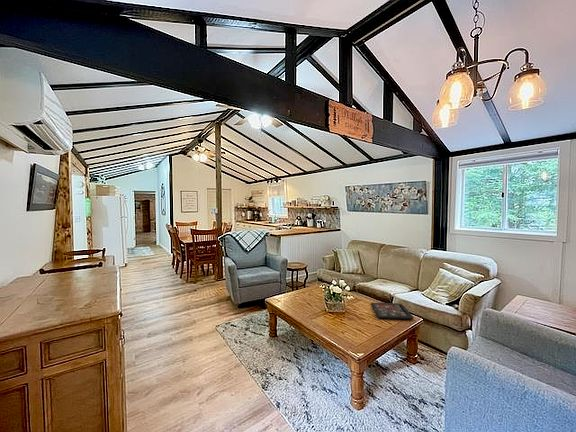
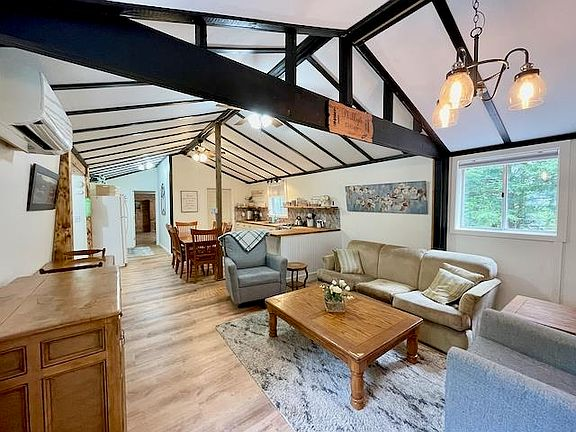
- decorative tray [370,302,414,320]
